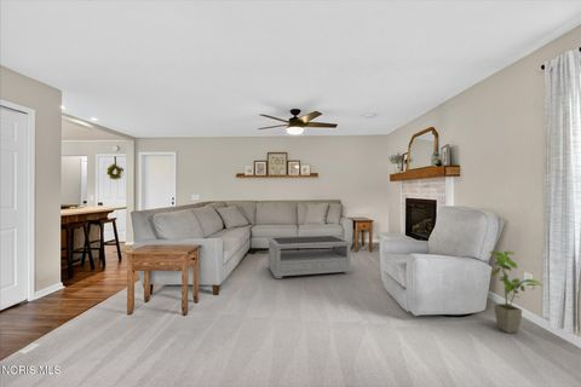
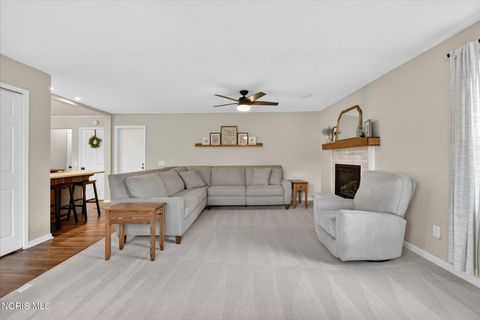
- house plant [488,249,545,334]
- coffee table [266,235,353,279]
